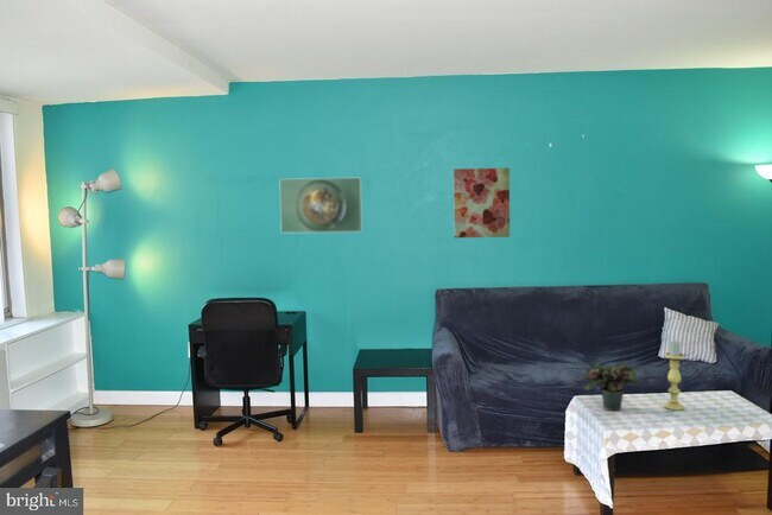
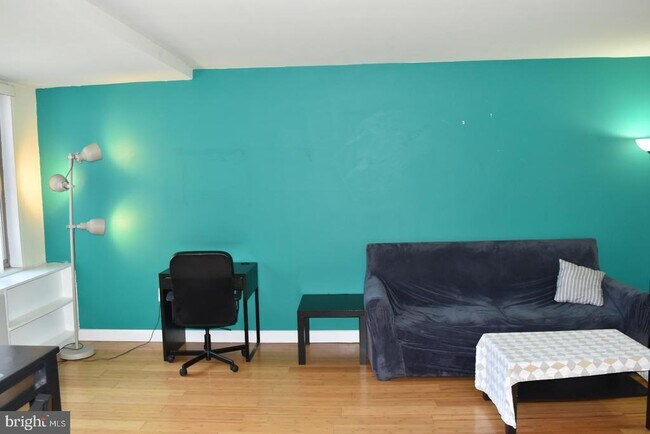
- wall art [453,167,511,239]
- potted plant [577,362,644,412]
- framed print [279,177,363,234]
- candle holder [663,339,685,412]
